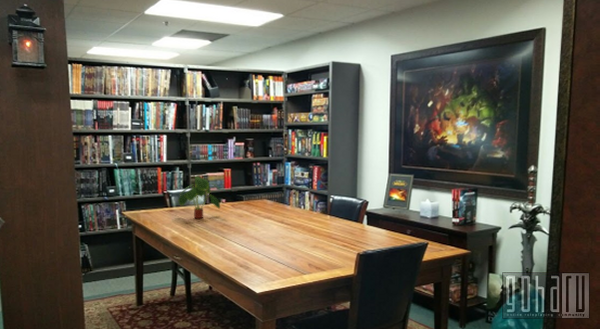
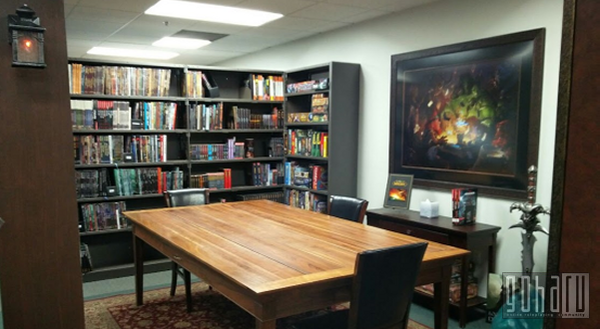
- plant [177,176,222,219]
